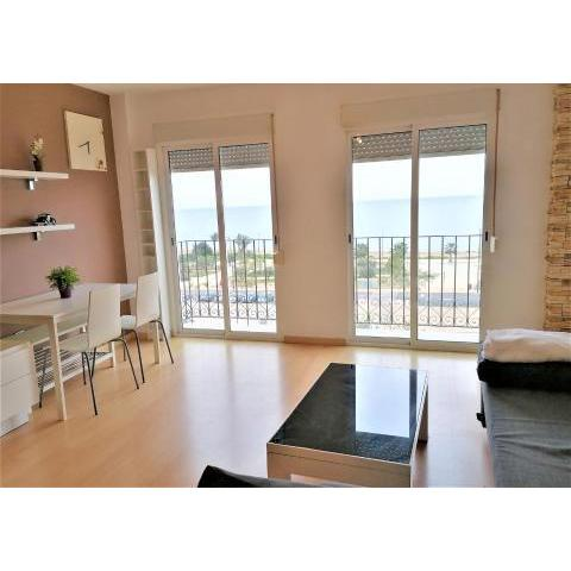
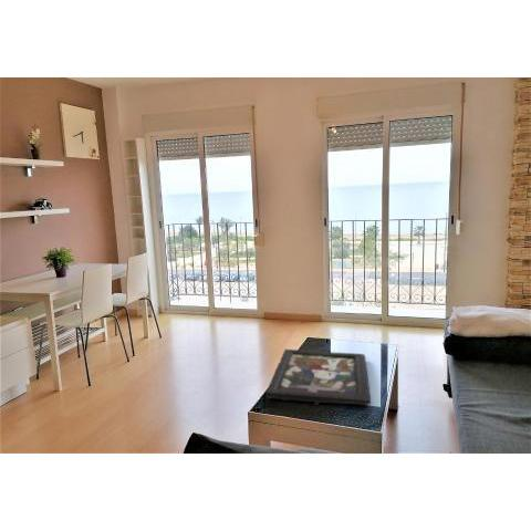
+ board game [264,348,372,406]
